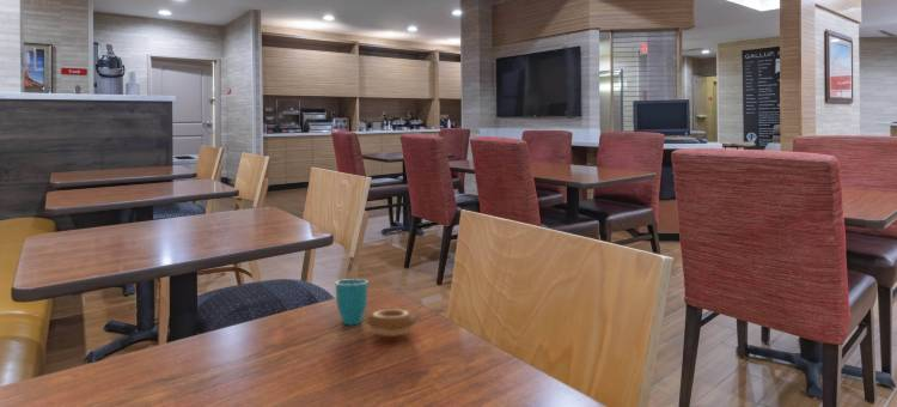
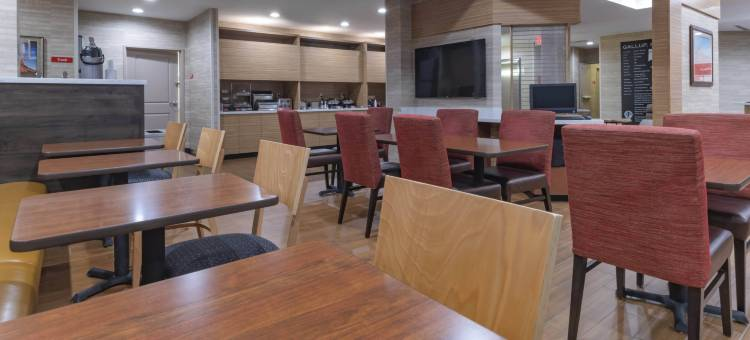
- cup [335,278,417,338]
